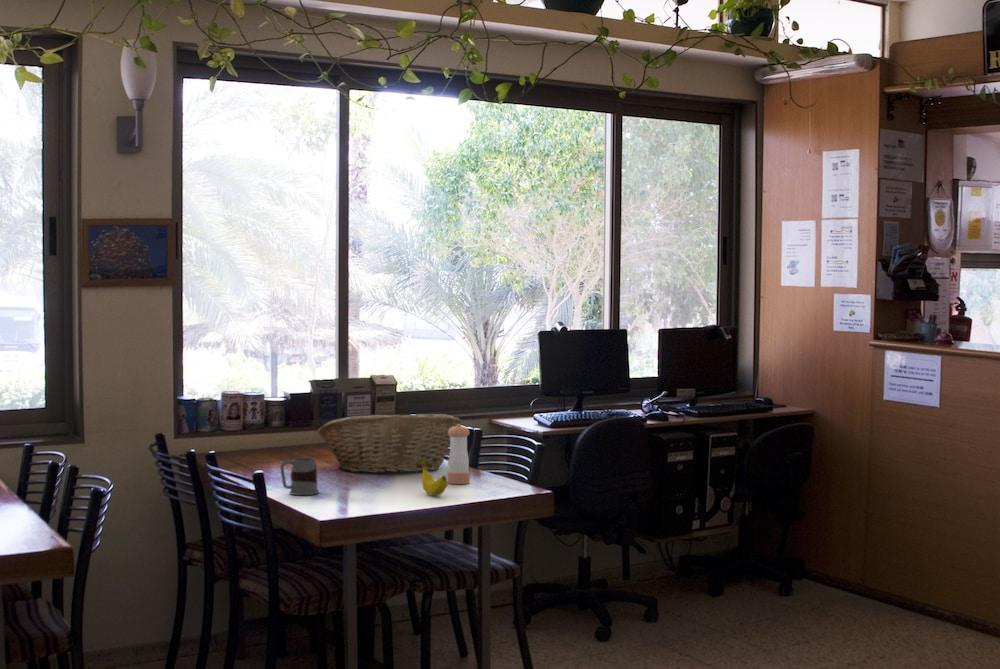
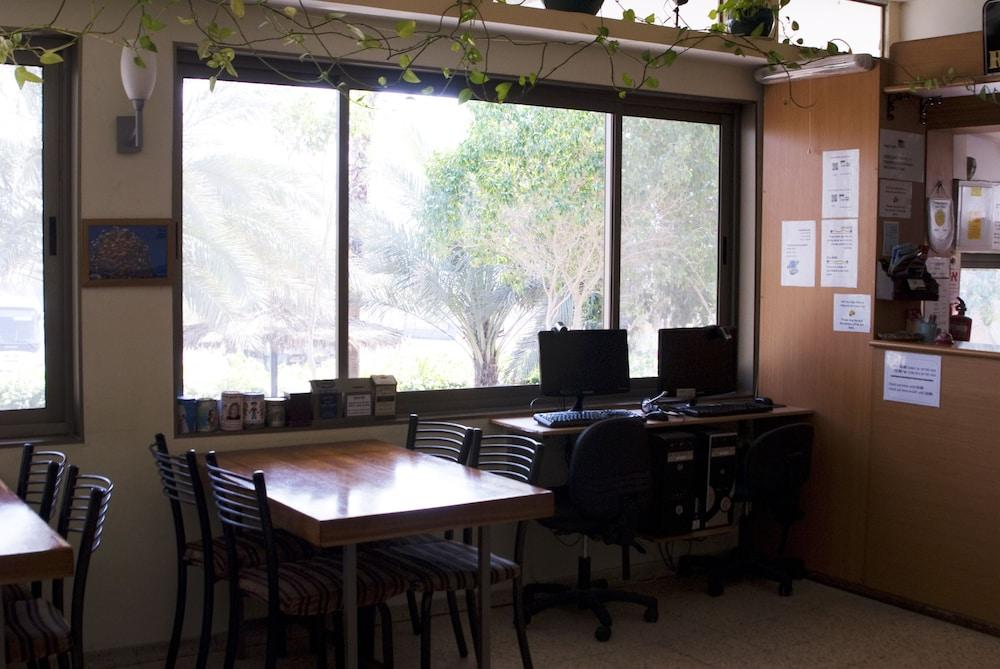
- fruit basket [317,413,462,474]
- mug [279,457,320,496]
- pepper shaker [446,424,471,485]
- banana [421,460,448,496]
